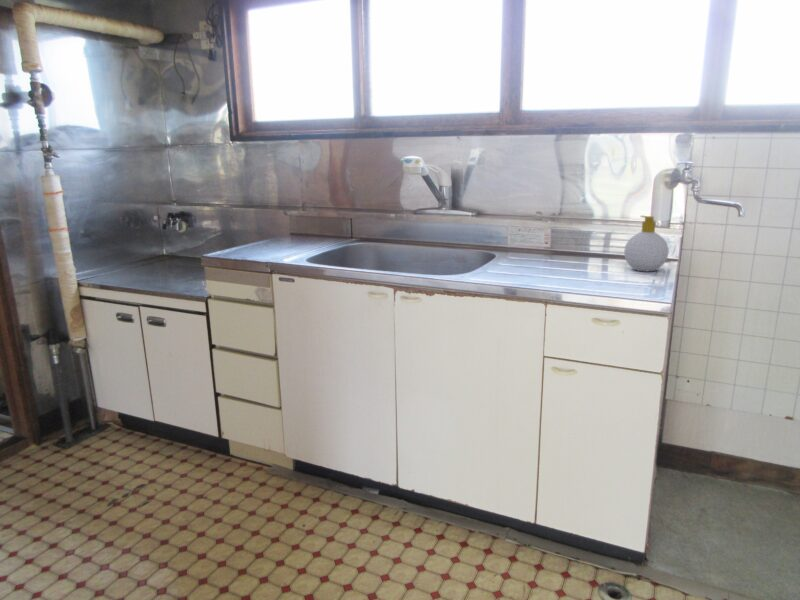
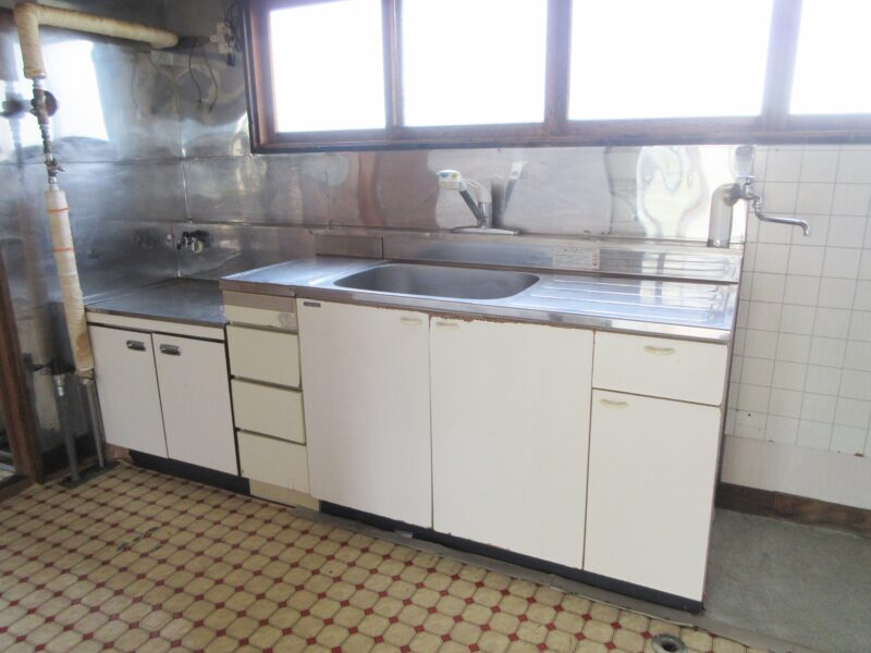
- soap bottle [623,215,670,272]
